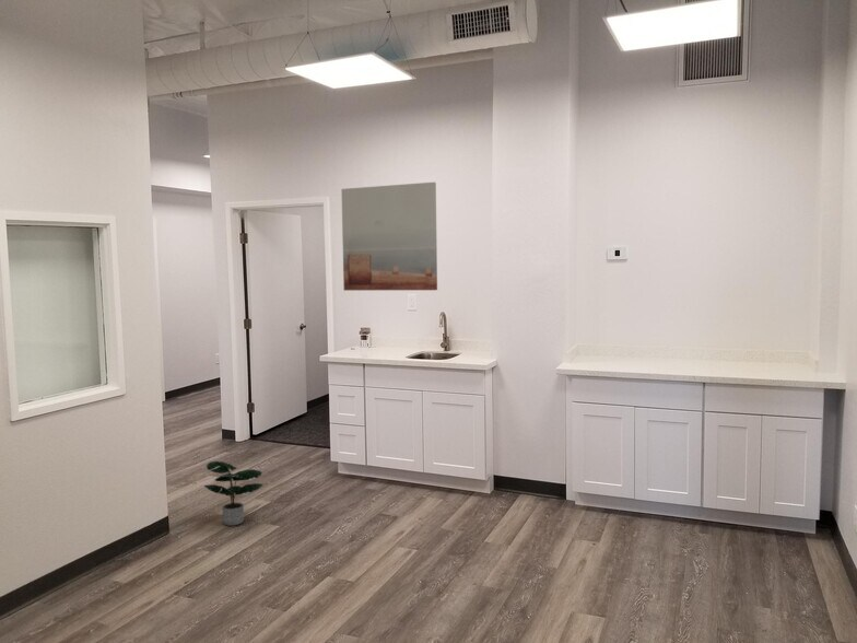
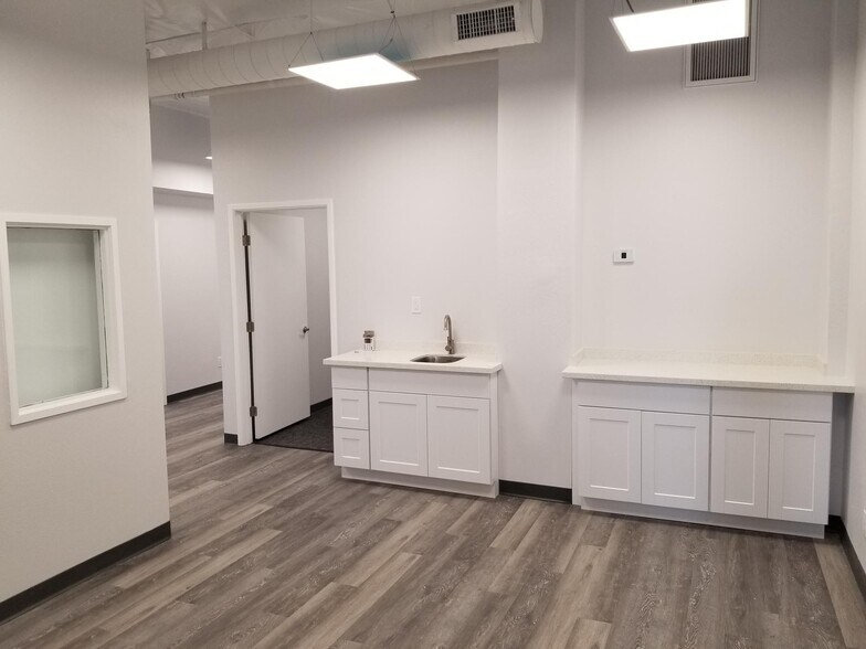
- wall art [340,182,438,292]
- potted plant [203,460,265,527]
